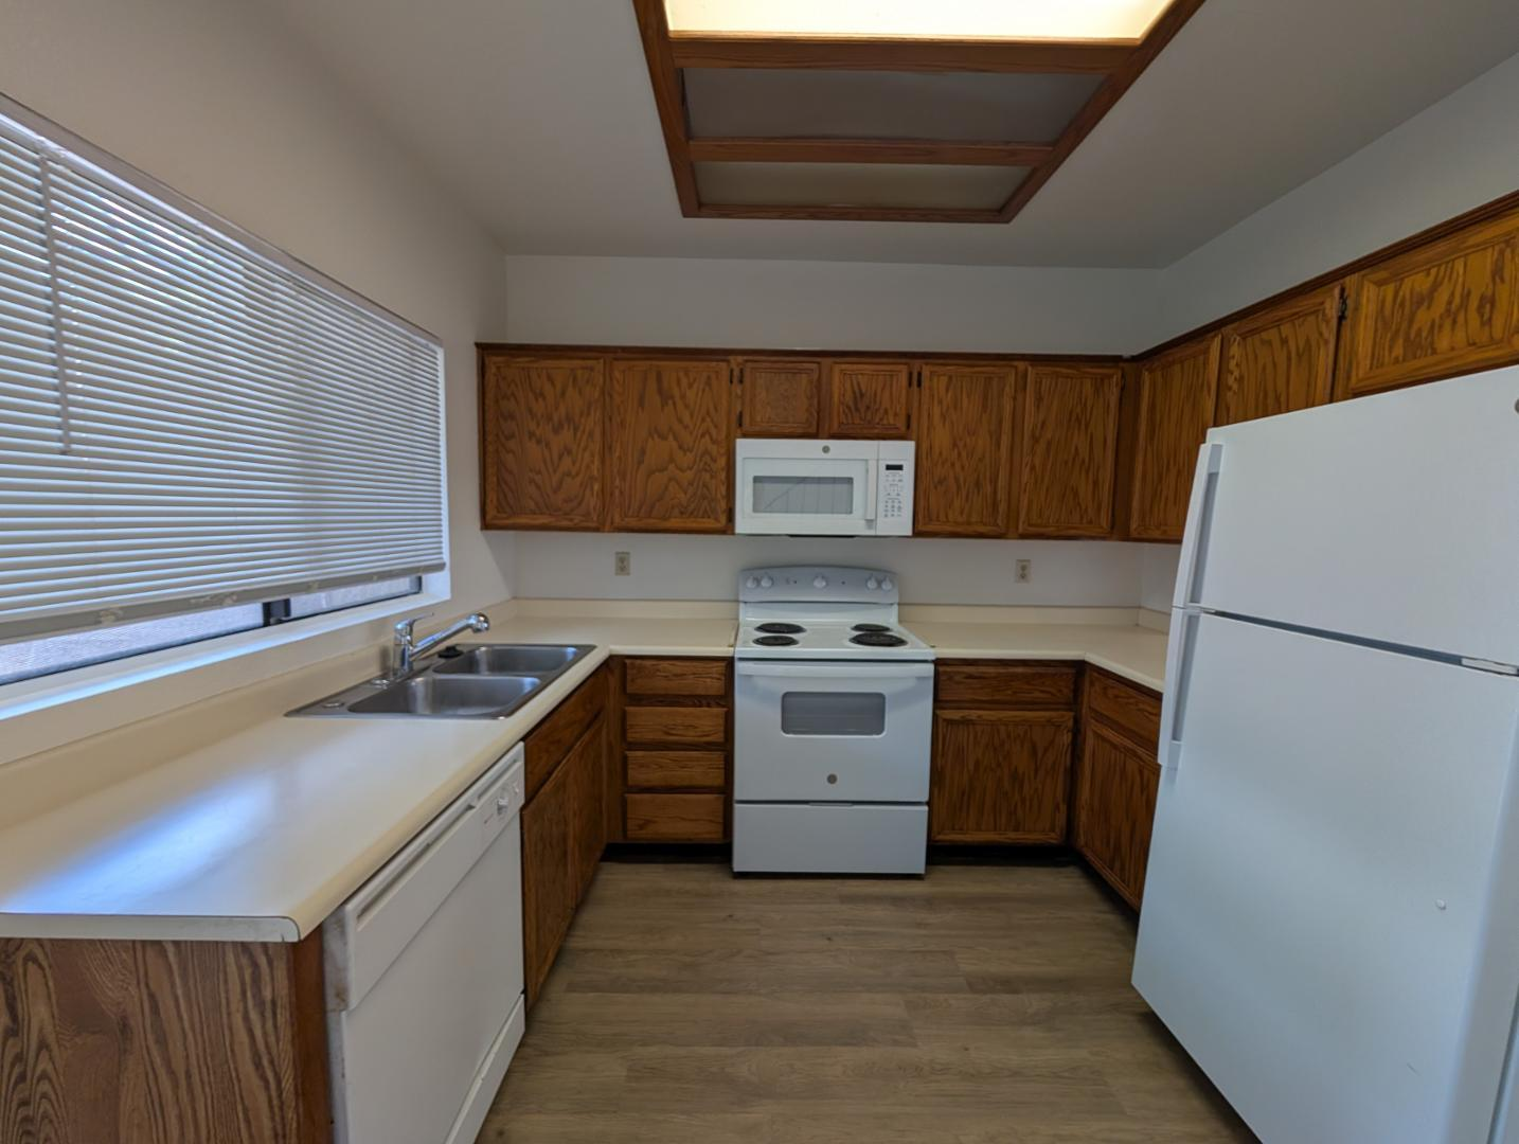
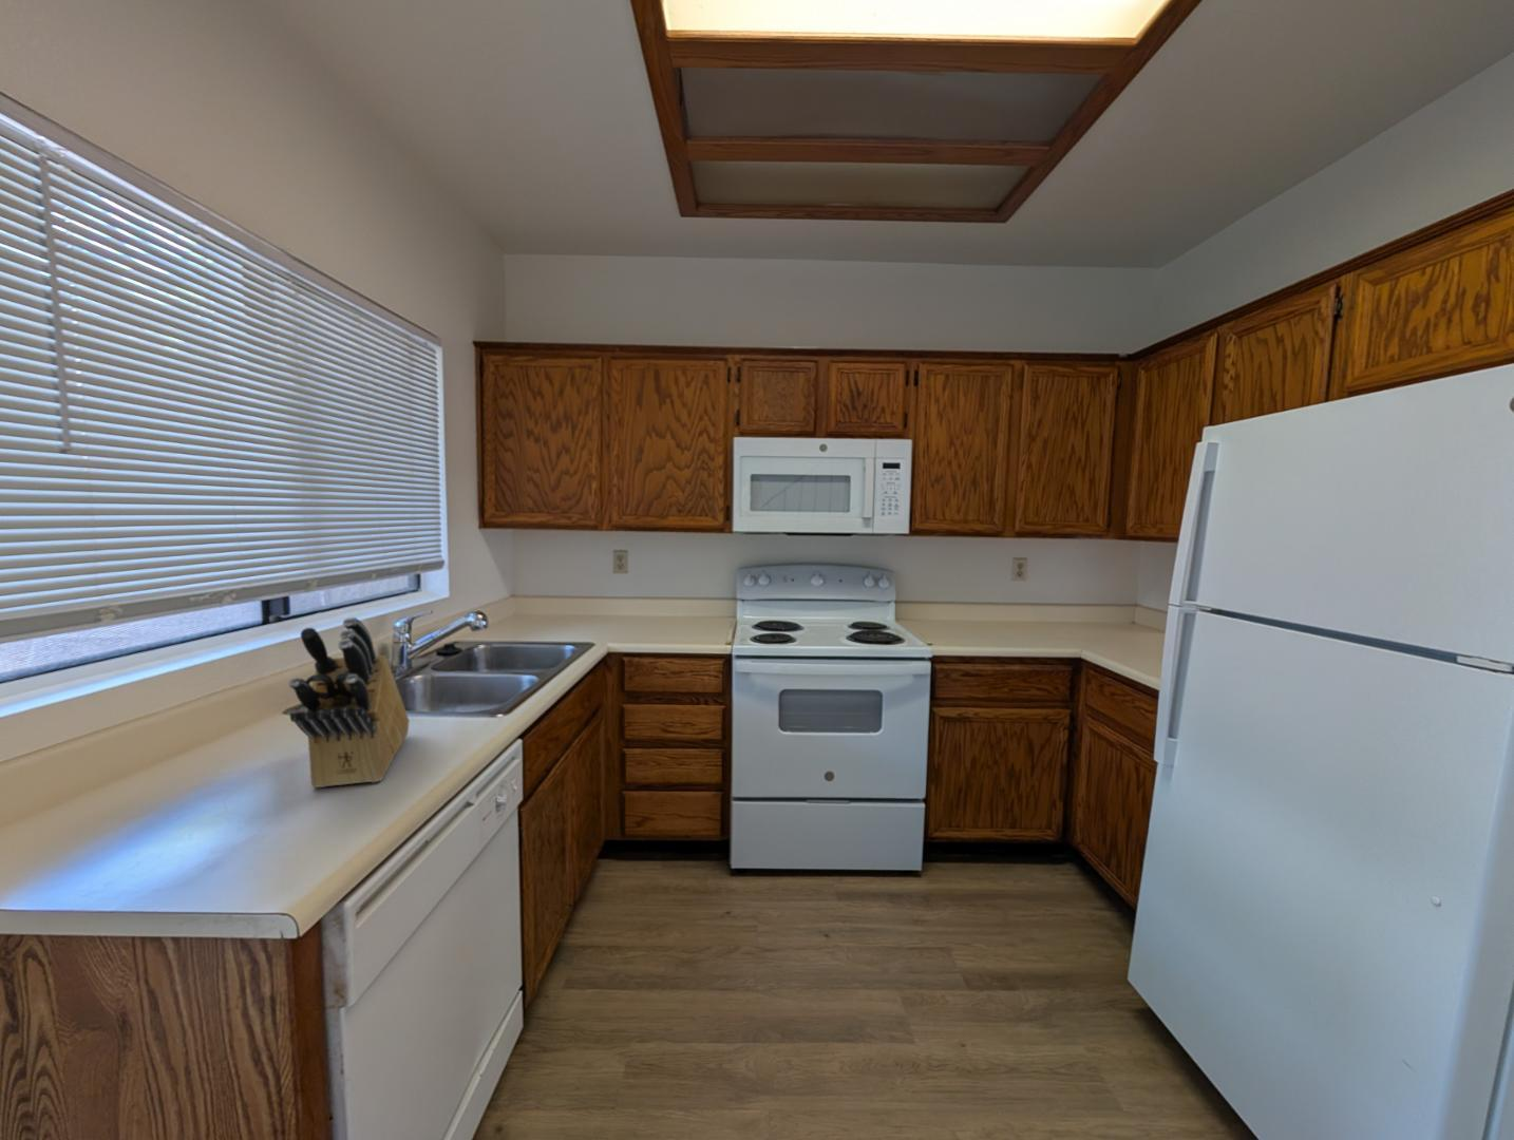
+ knife block [287,616,411,788]
